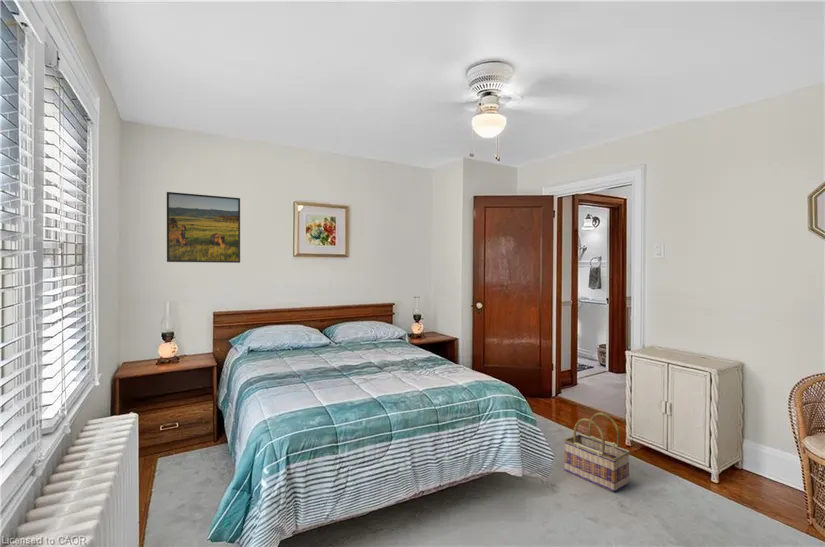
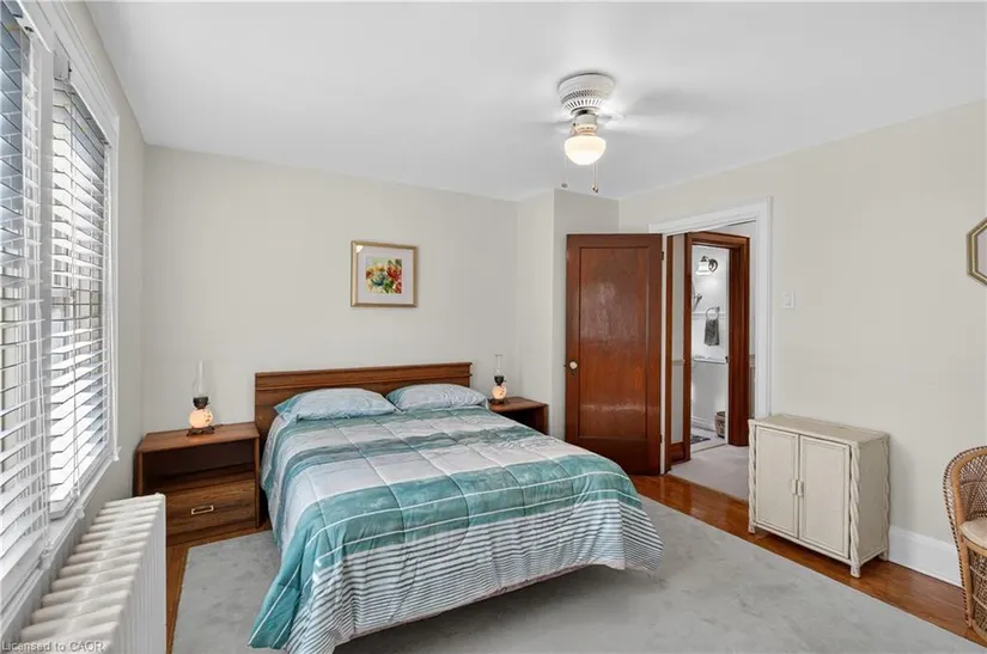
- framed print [166,191,241,264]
- basket [563,412,631,493]
